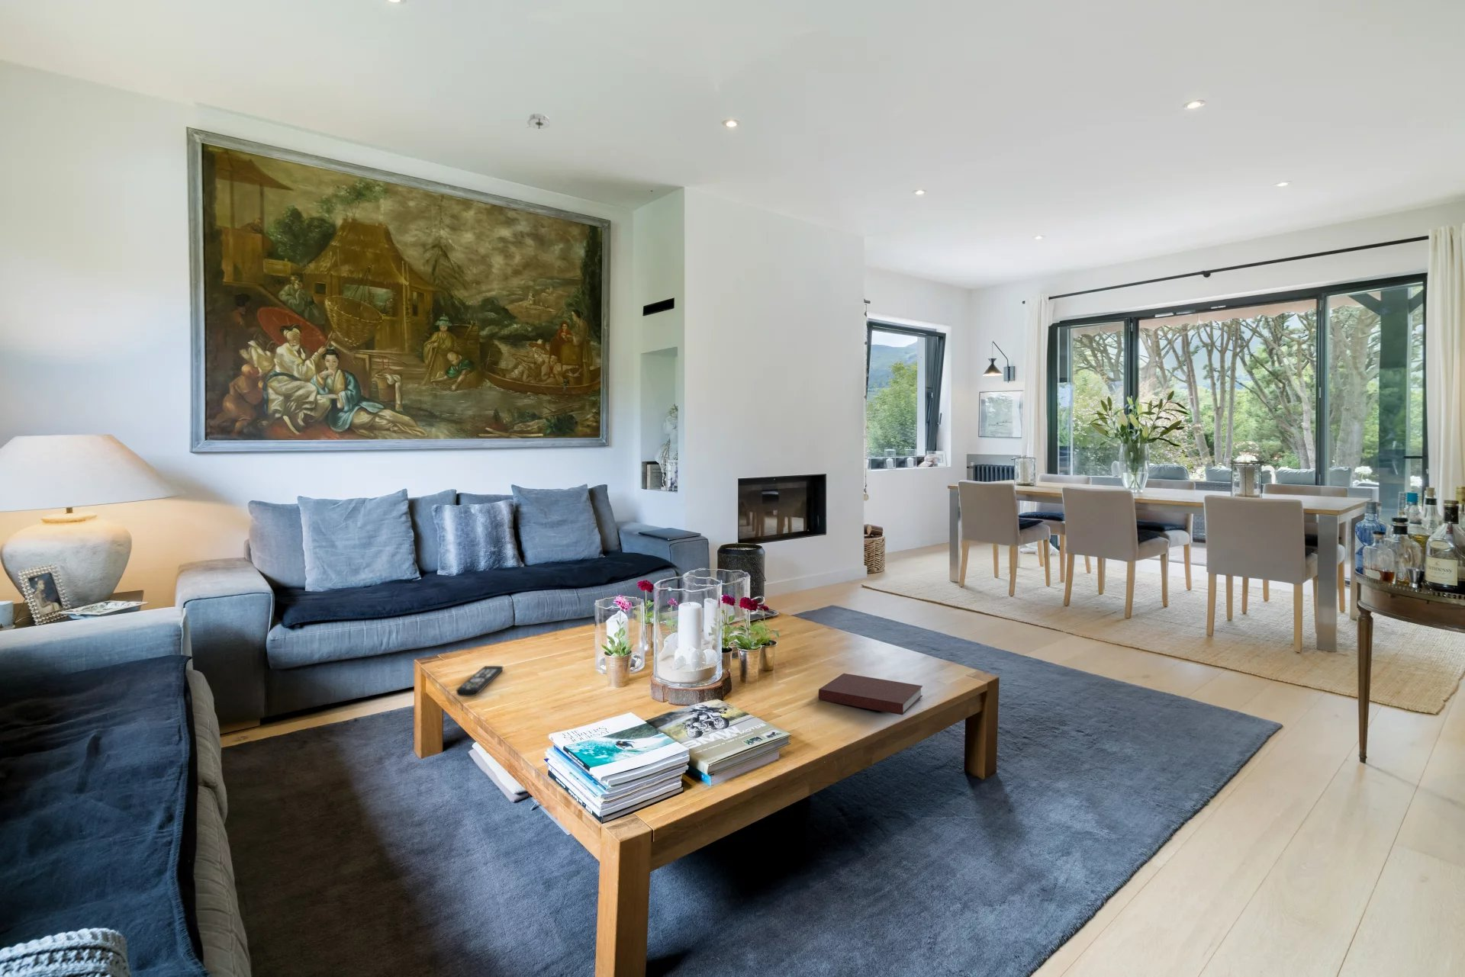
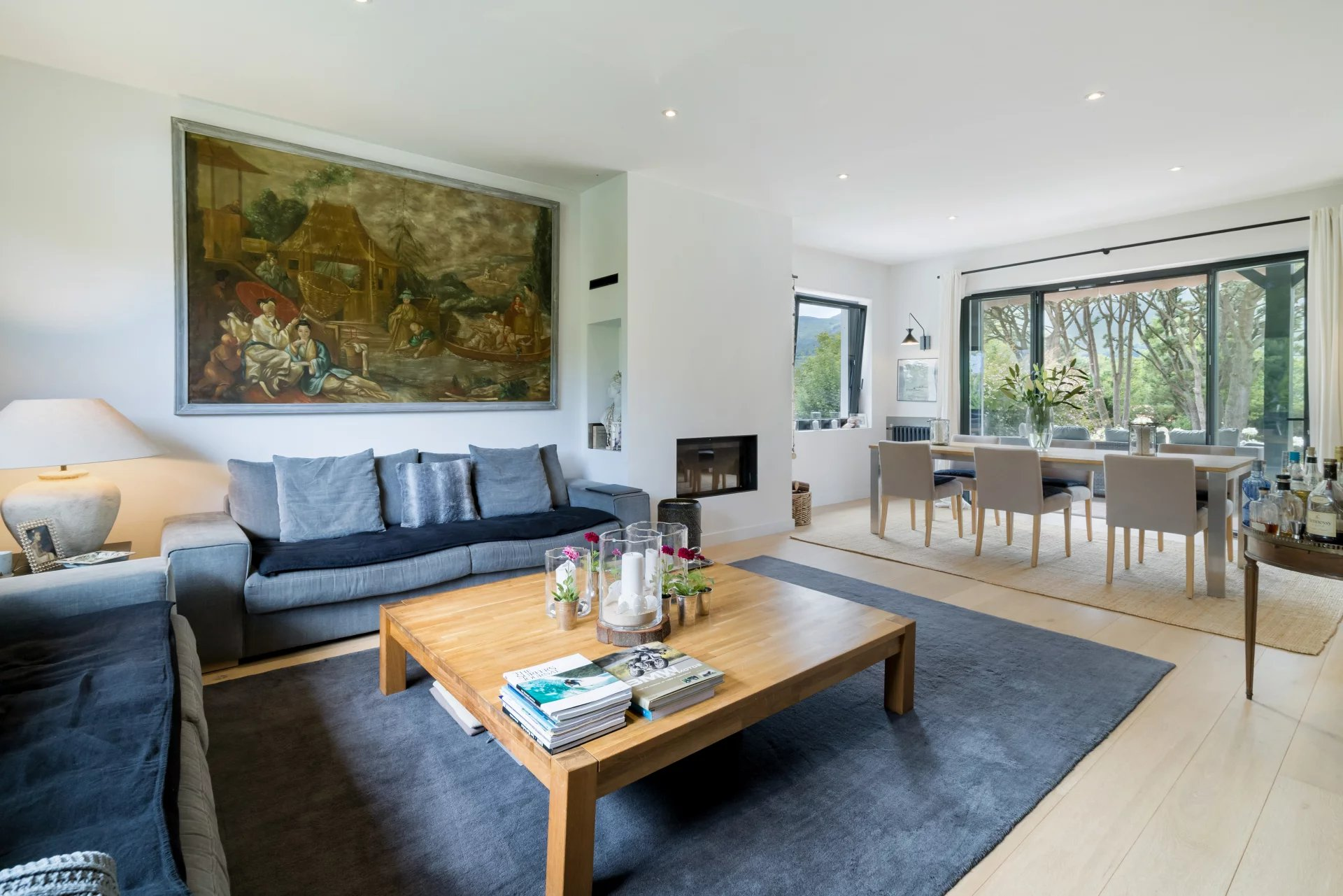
- remote control [456,665,504,698]
- notebook [818,673,923,715]
- smoke detector [526,113,552,130]
